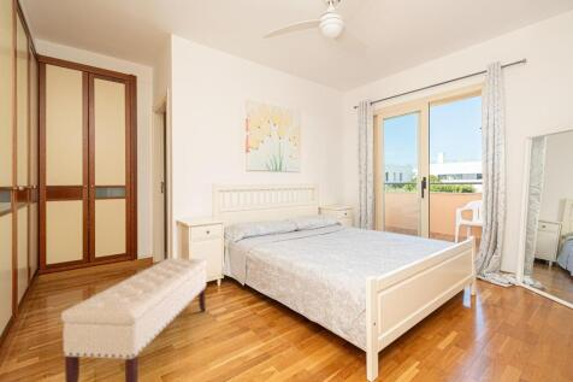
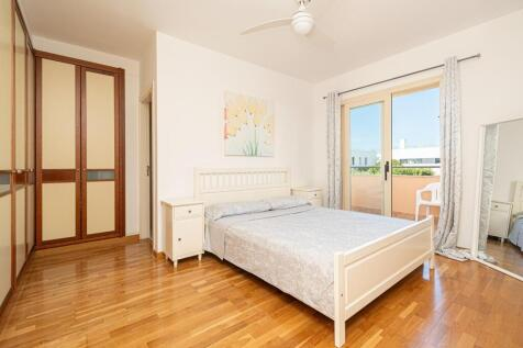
- bench [60,257,208,382]
